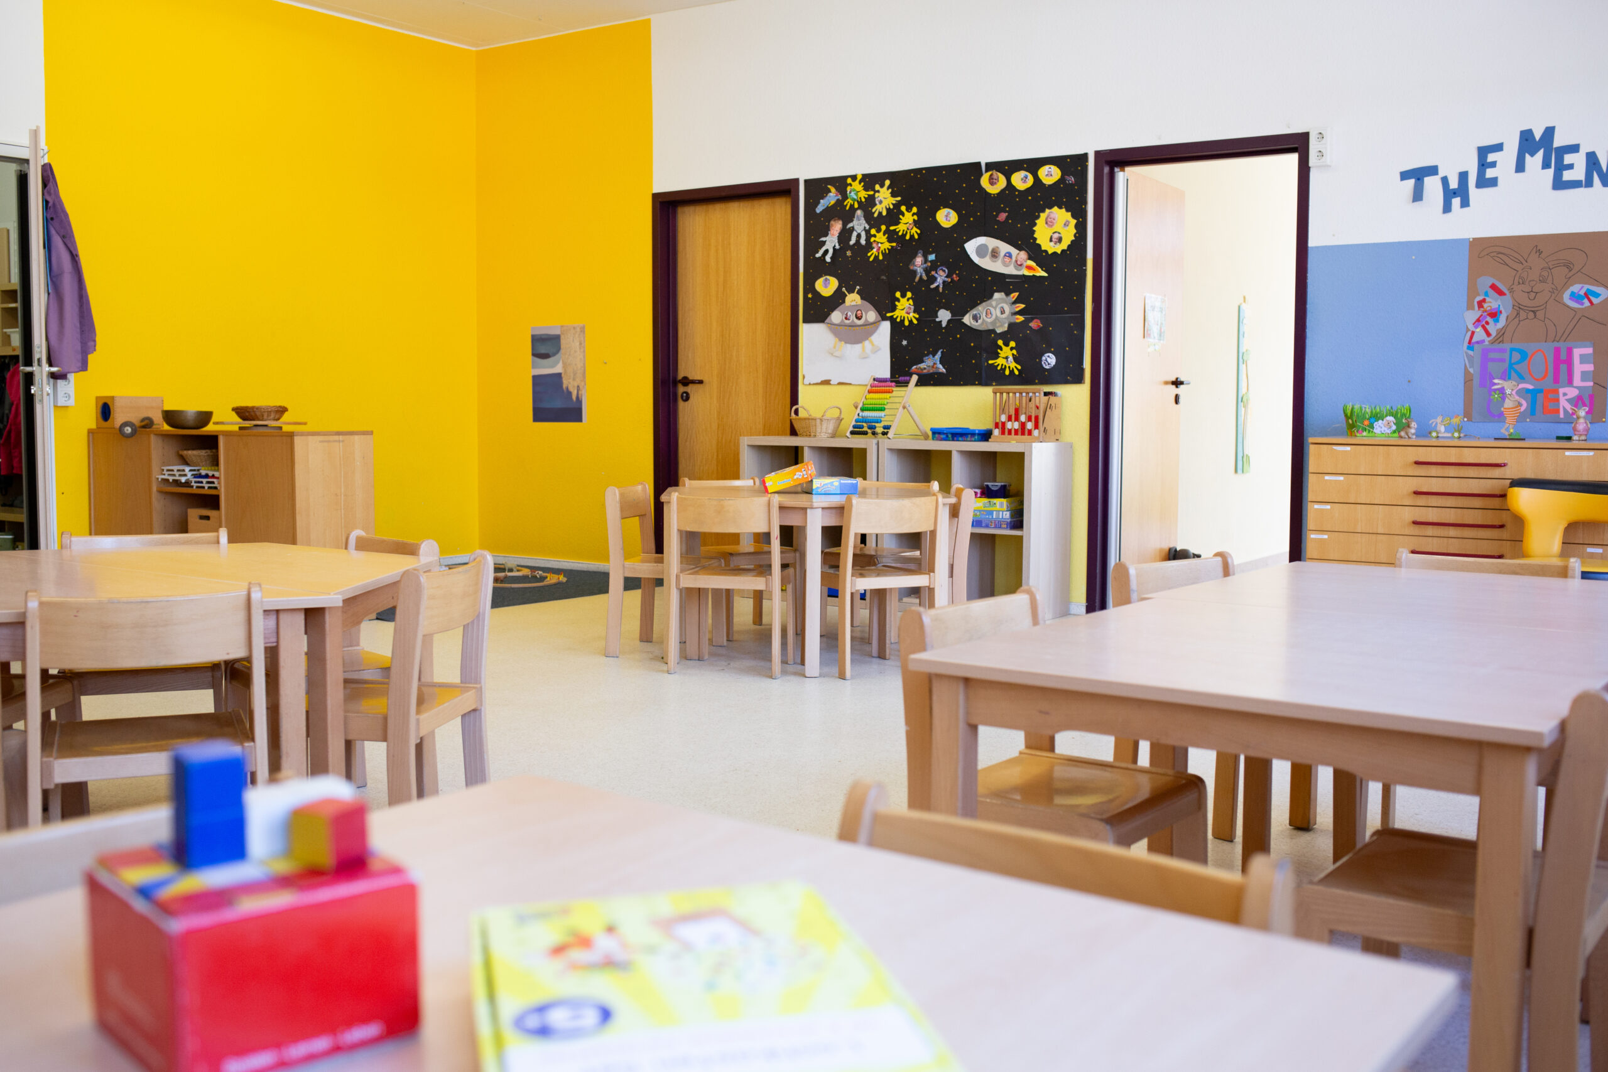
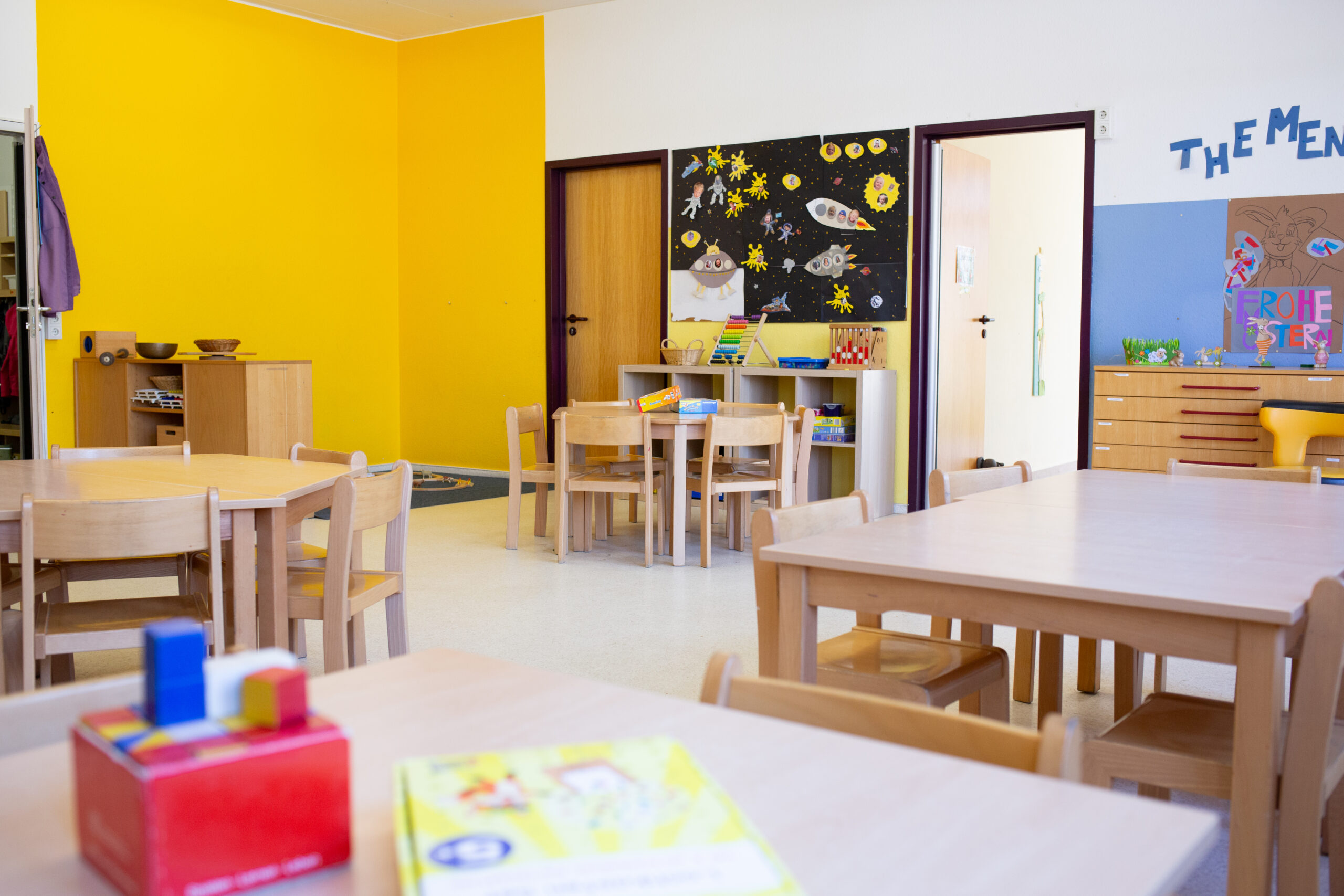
- wall art [530,323,587,424]
